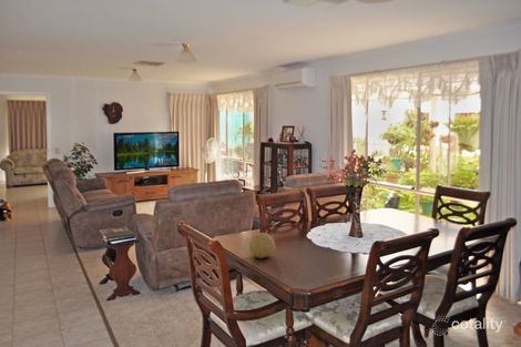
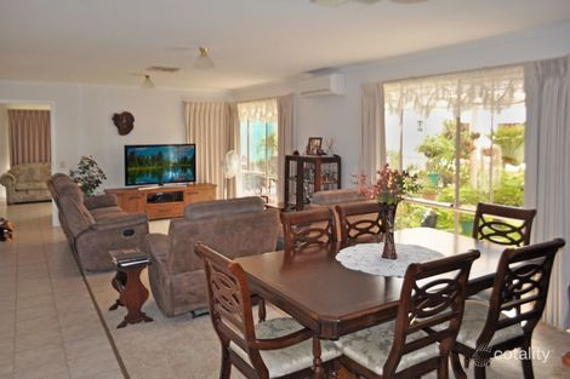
- decorative ball [248,232,276,259]
